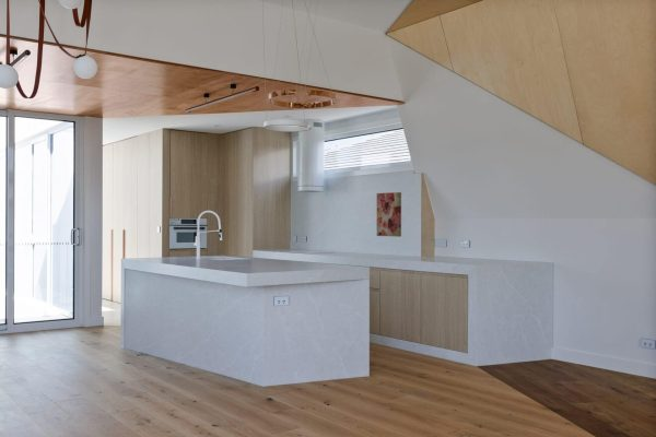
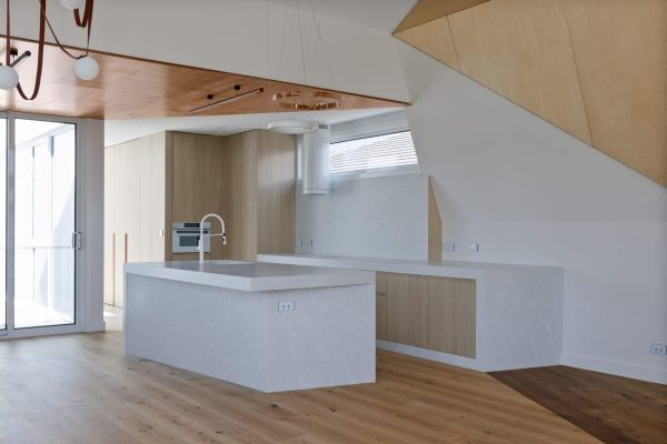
- wall art [376,191,402,238]
